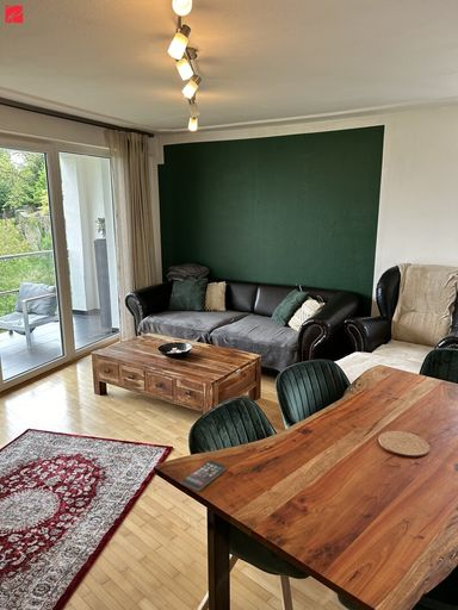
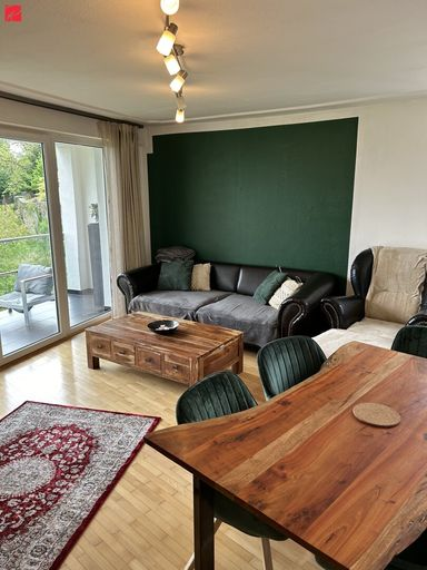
- smartphone [180,459,227,492]
